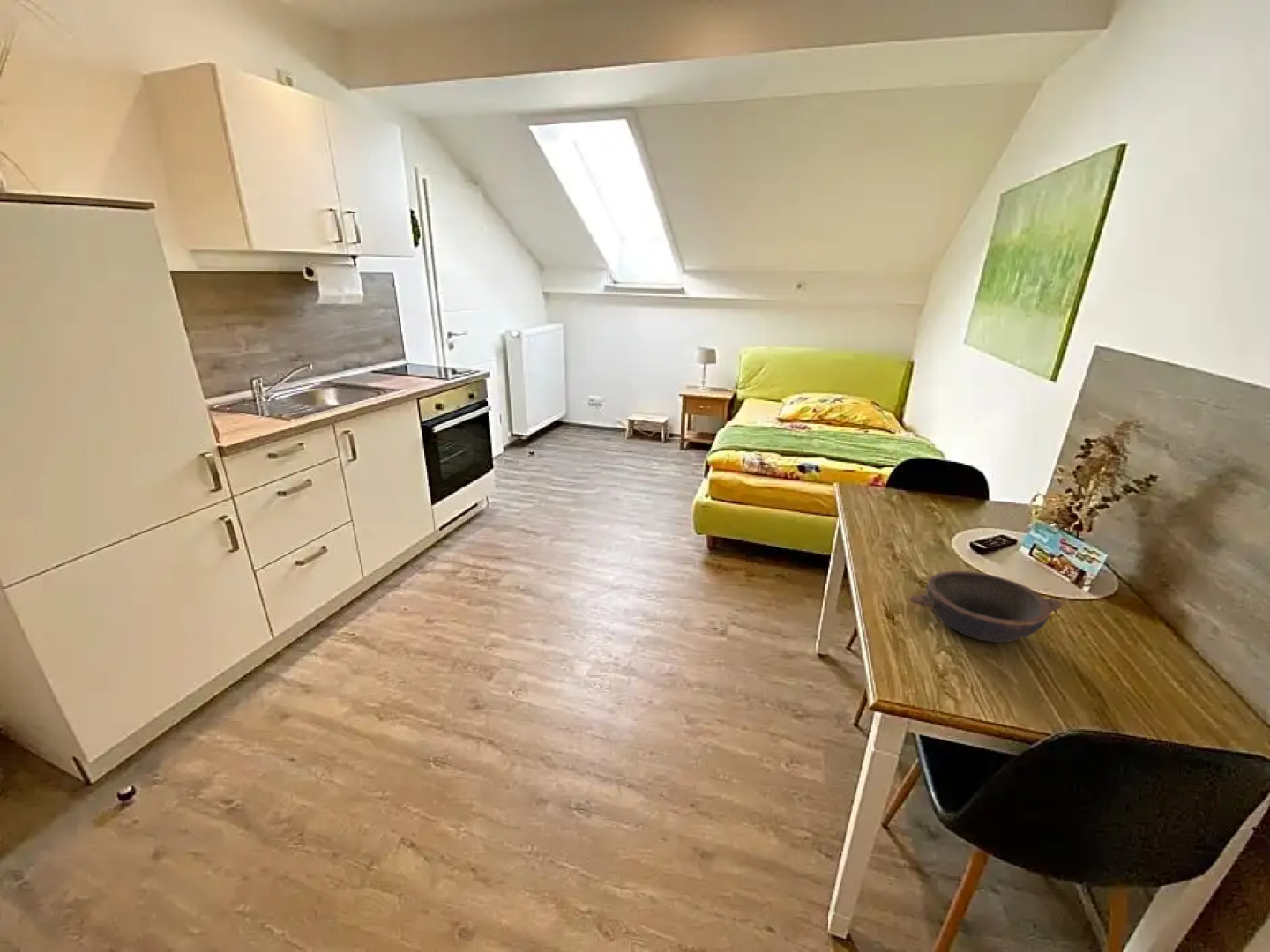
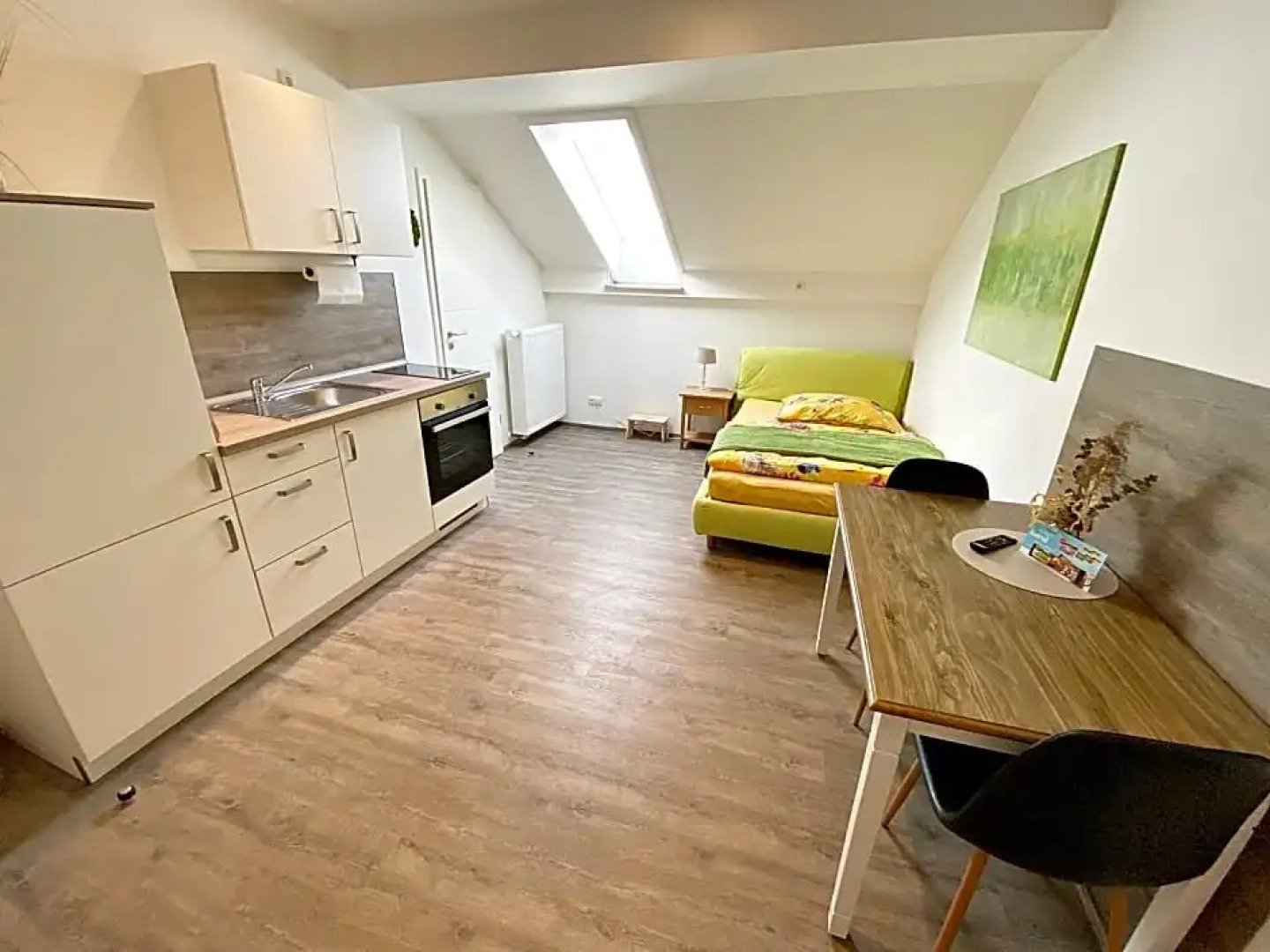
- bowl [908,570,1065,643]
